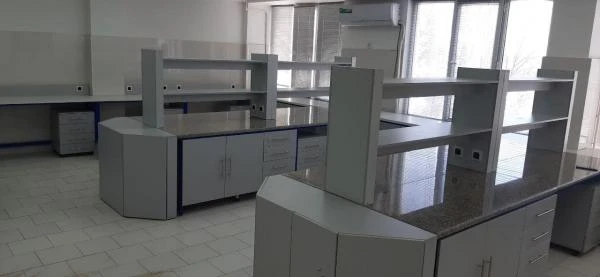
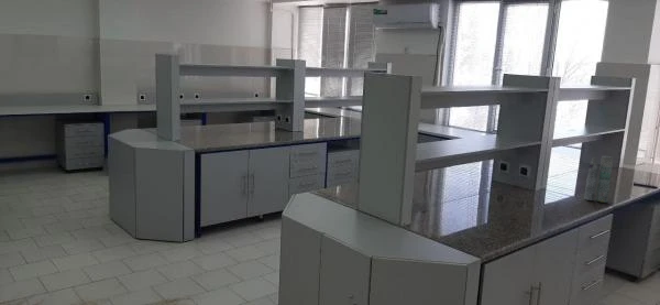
+ aerosol can [583,155,614,204]
